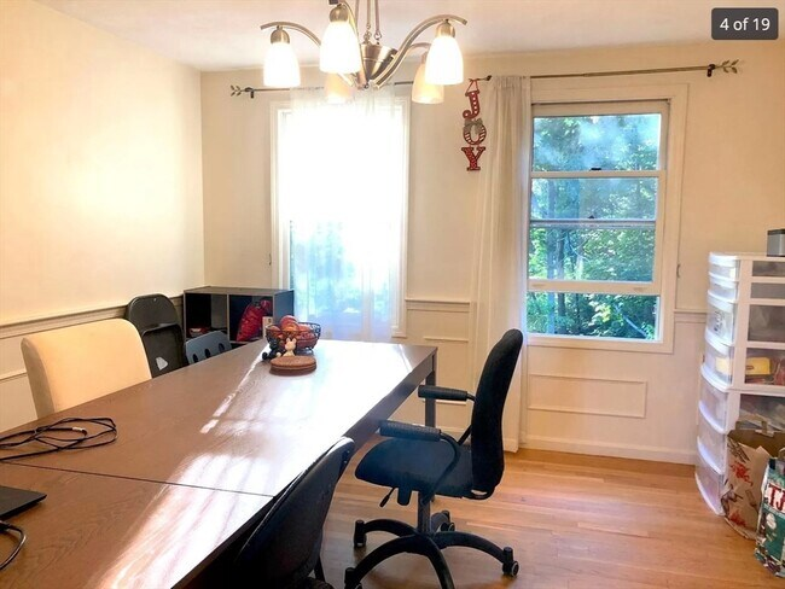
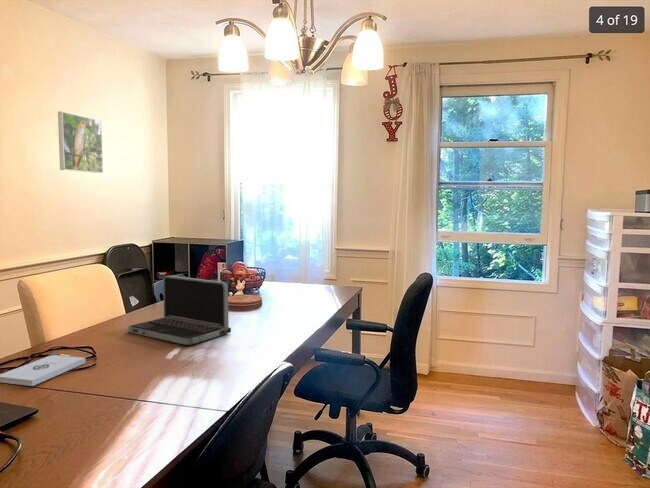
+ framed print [57,110,104,174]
+ notepad [0,354,87,387]
+ laptop [127,275,232,346]
